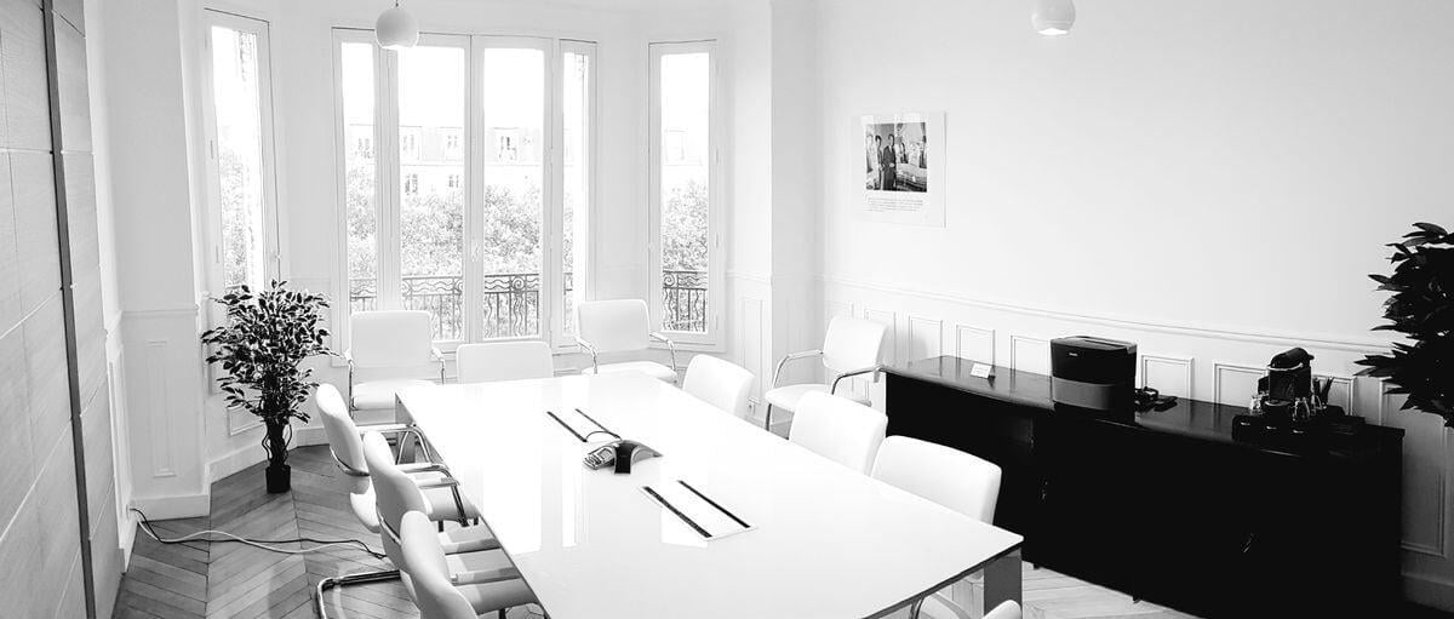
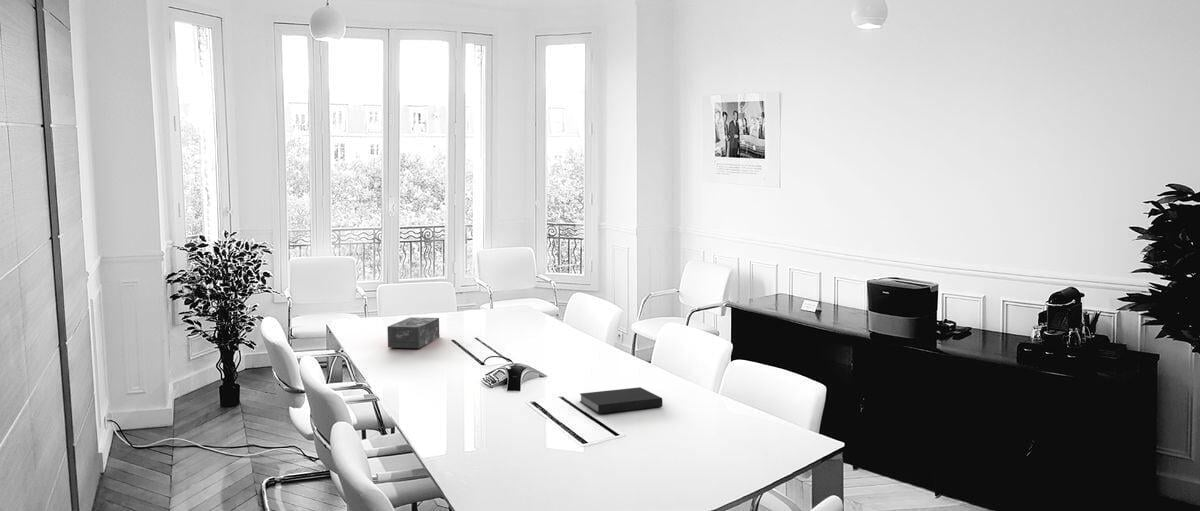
+ tissue box [387,316,440,349]
+ notebook [579,386,663,415]
